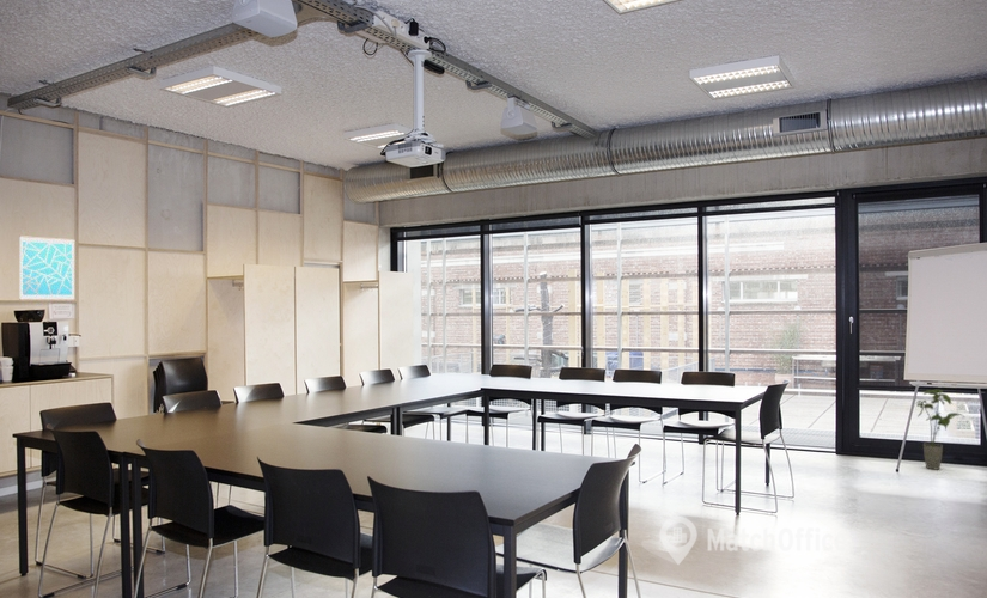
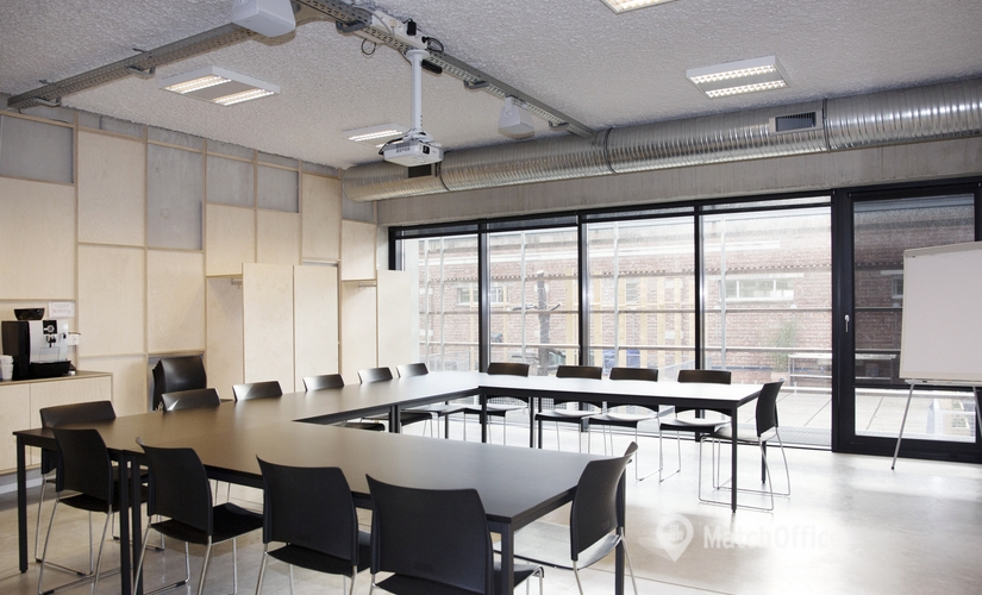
- house plant [914,388,964,471]
- wall art [18,234,75,301]
